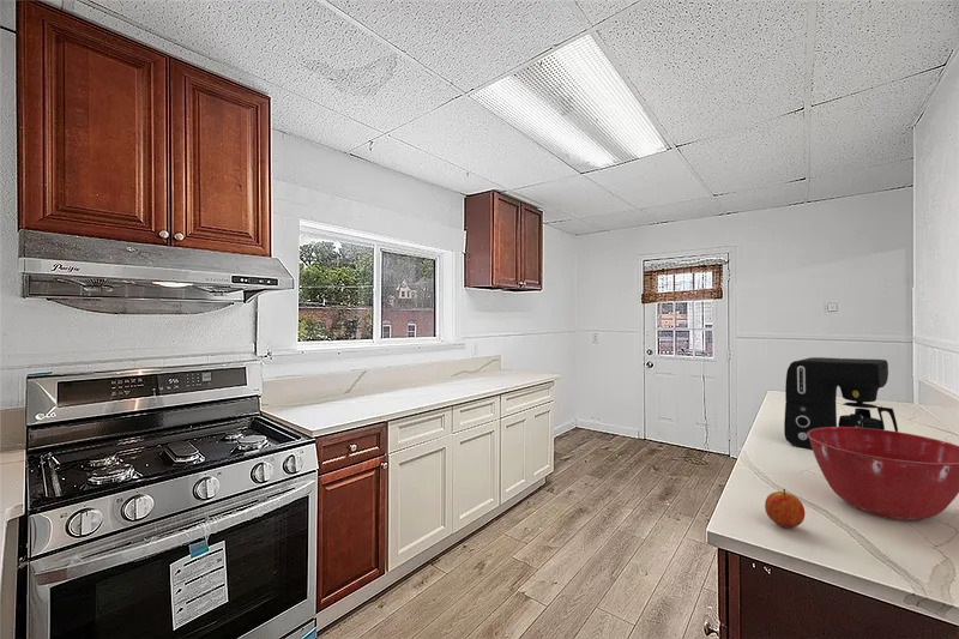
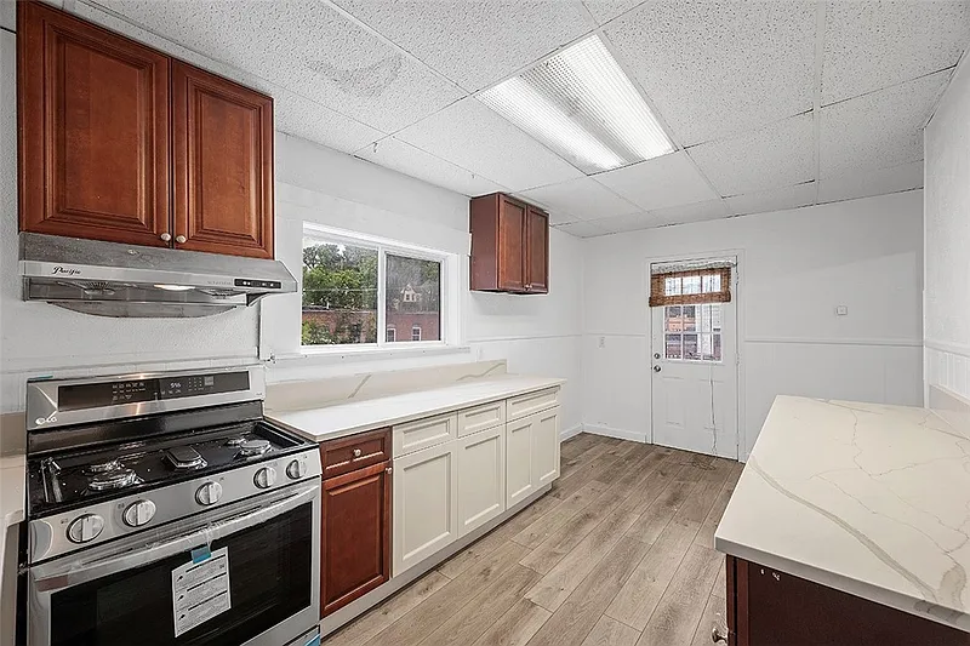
- mixing bowl [807,426,959,523]
- fruit [764,488,806,529]
- coffee maker [783,356,899,450]
